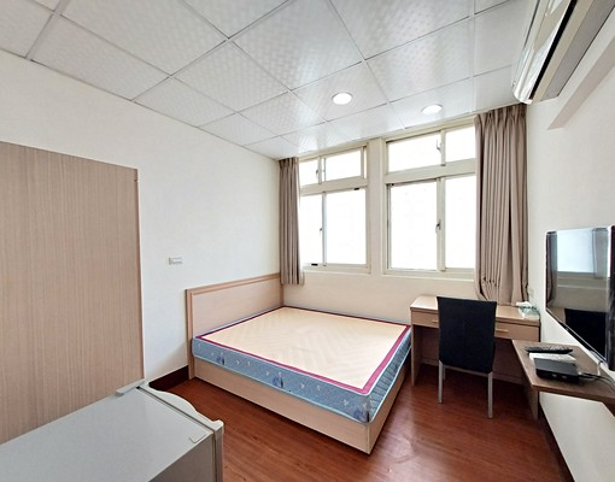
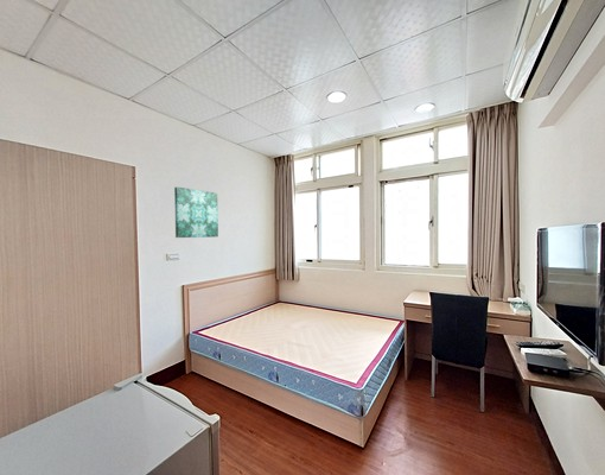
+ wall art [173,186,219,239]
